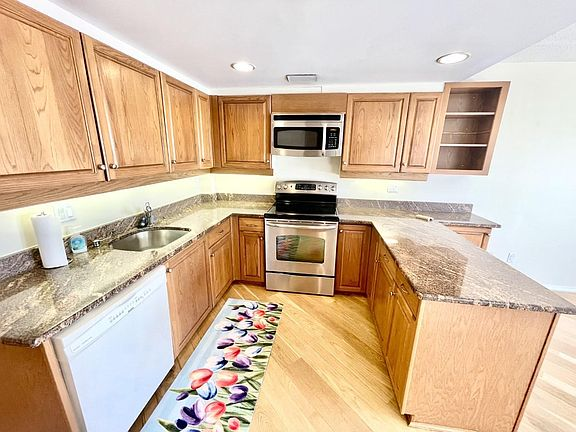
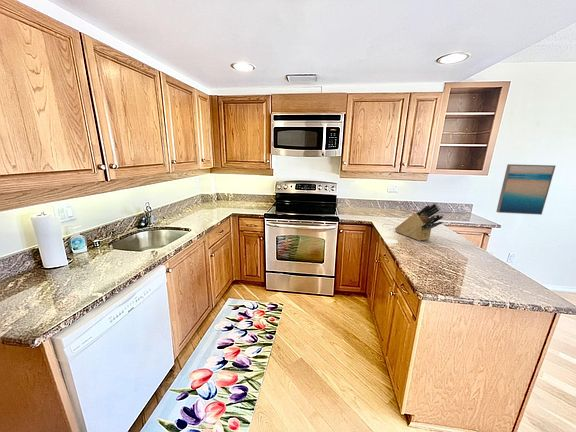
+ wall art [495,163,556,216]
+ knife block [394,202,445,242]
